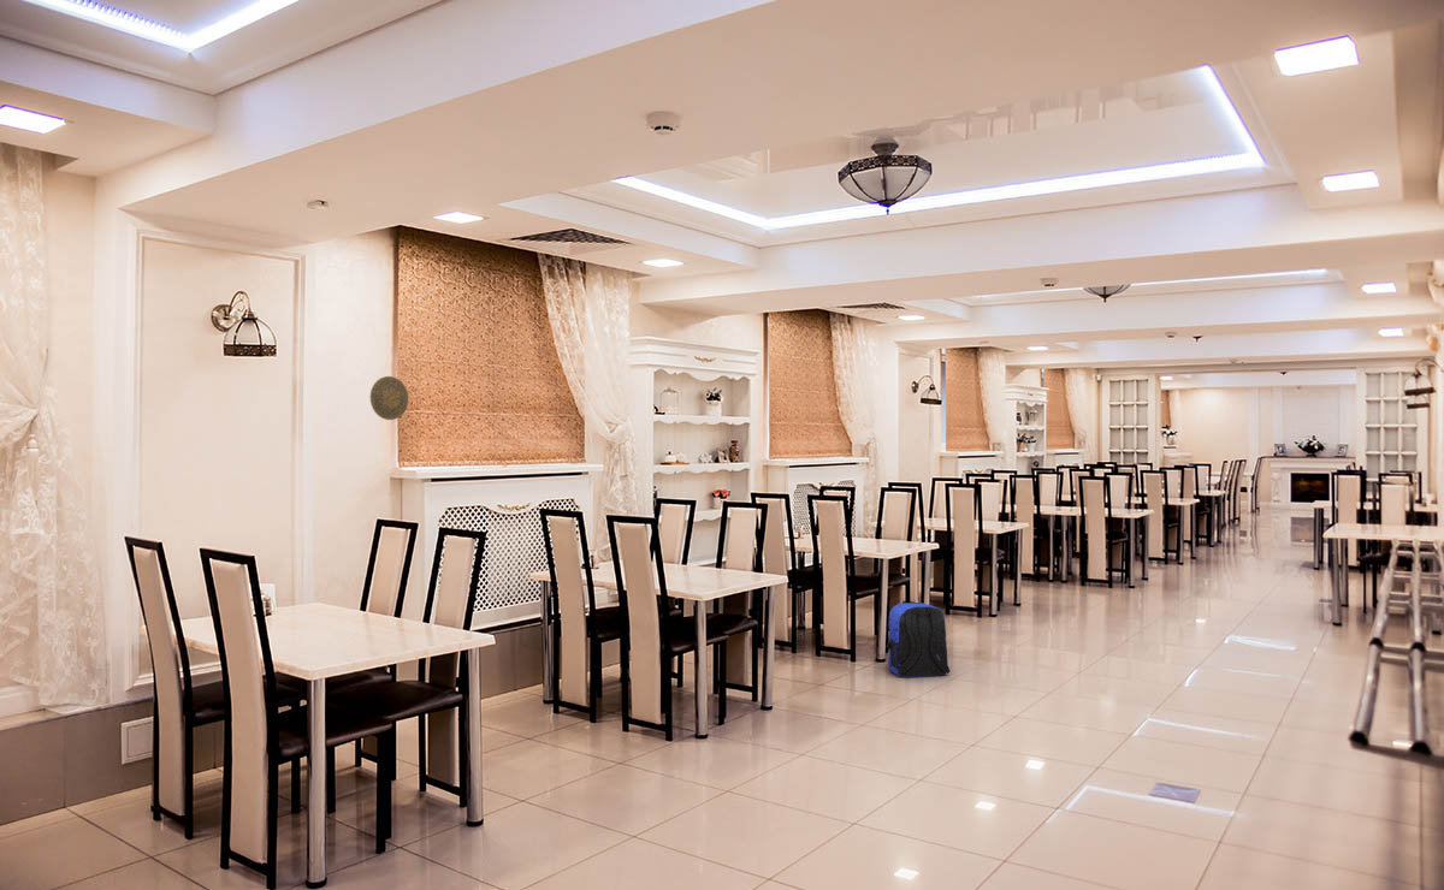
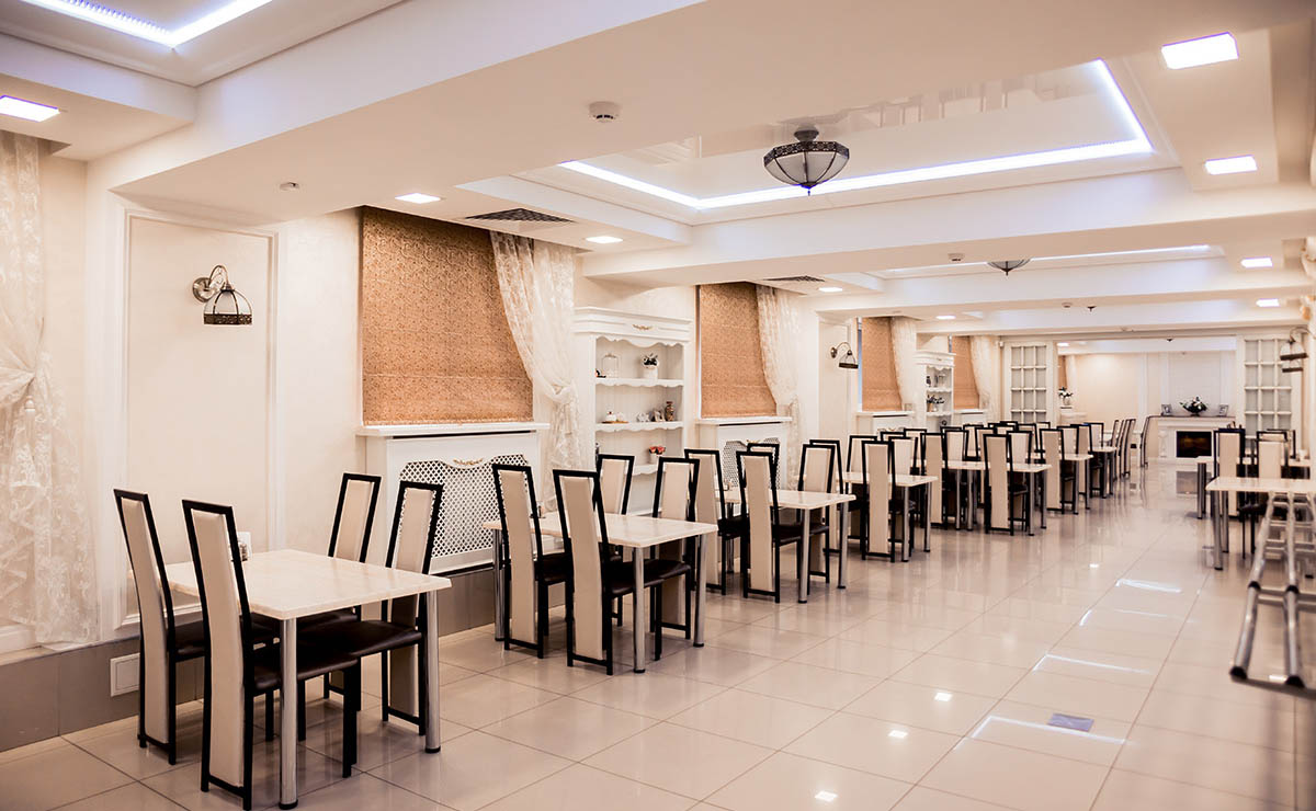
- backpack [884,601,952,678]
- decorative plate [369,375,409,421]
